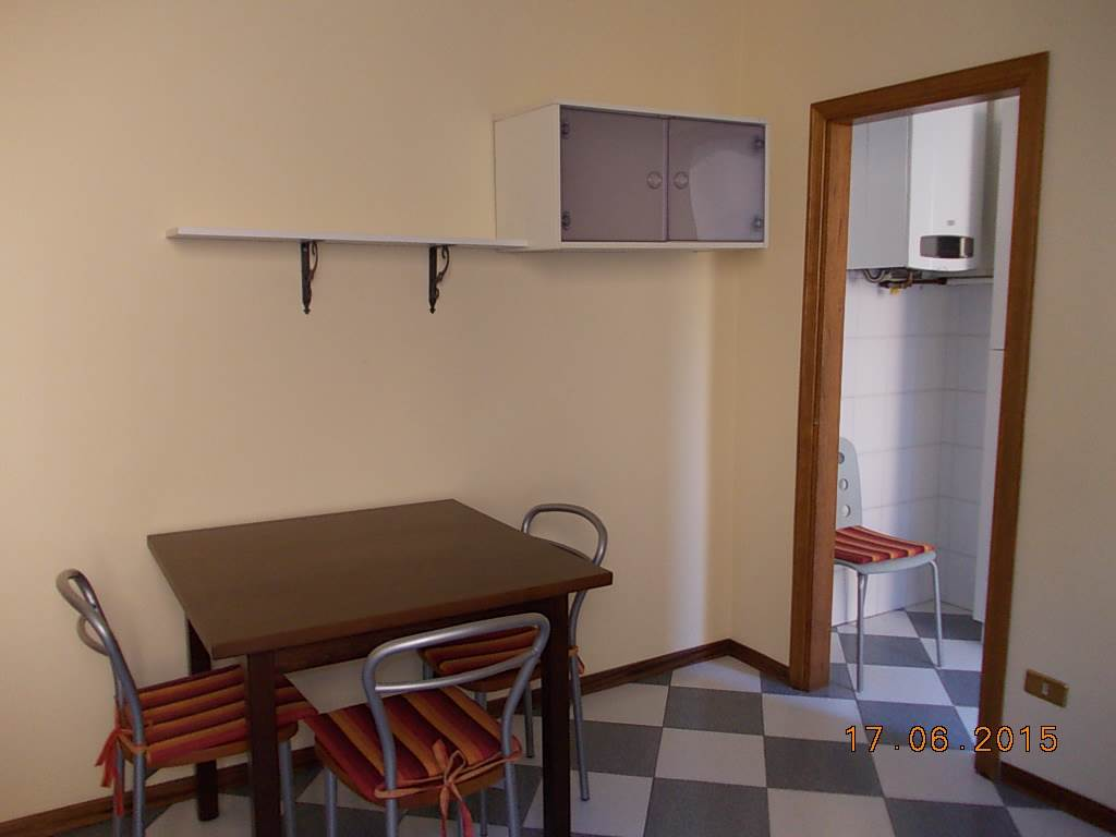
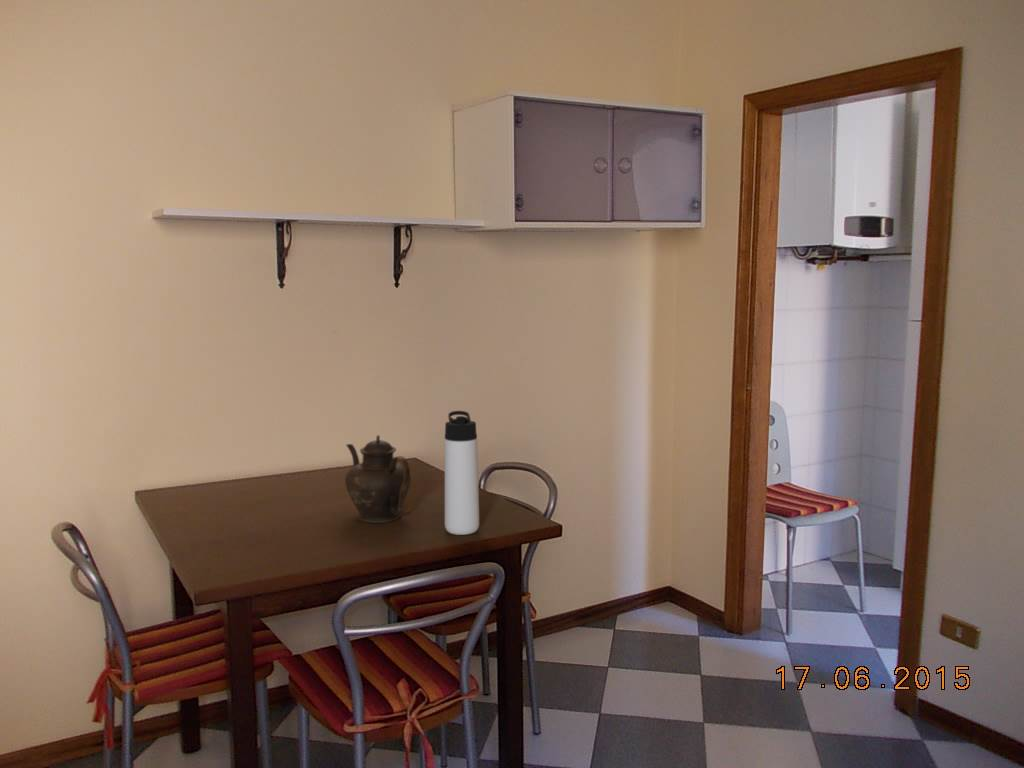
+ teapot [344,434,412,524]
+ thermos bottle [444,410,480,536]
